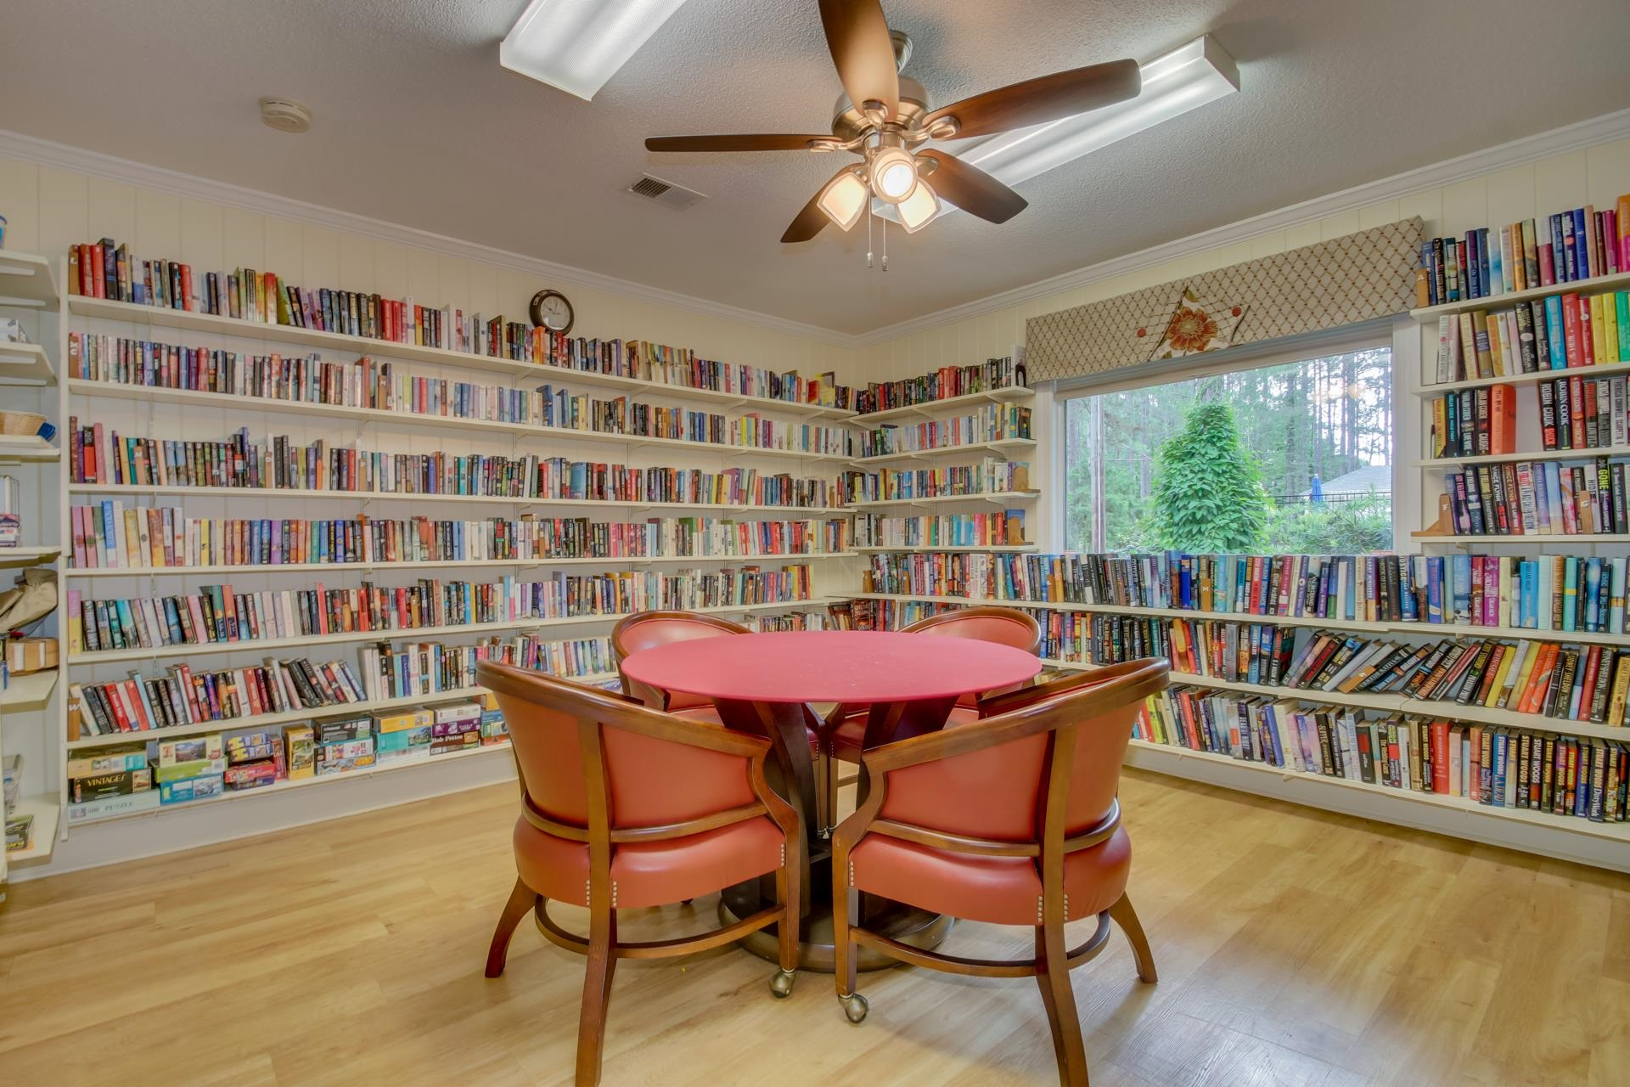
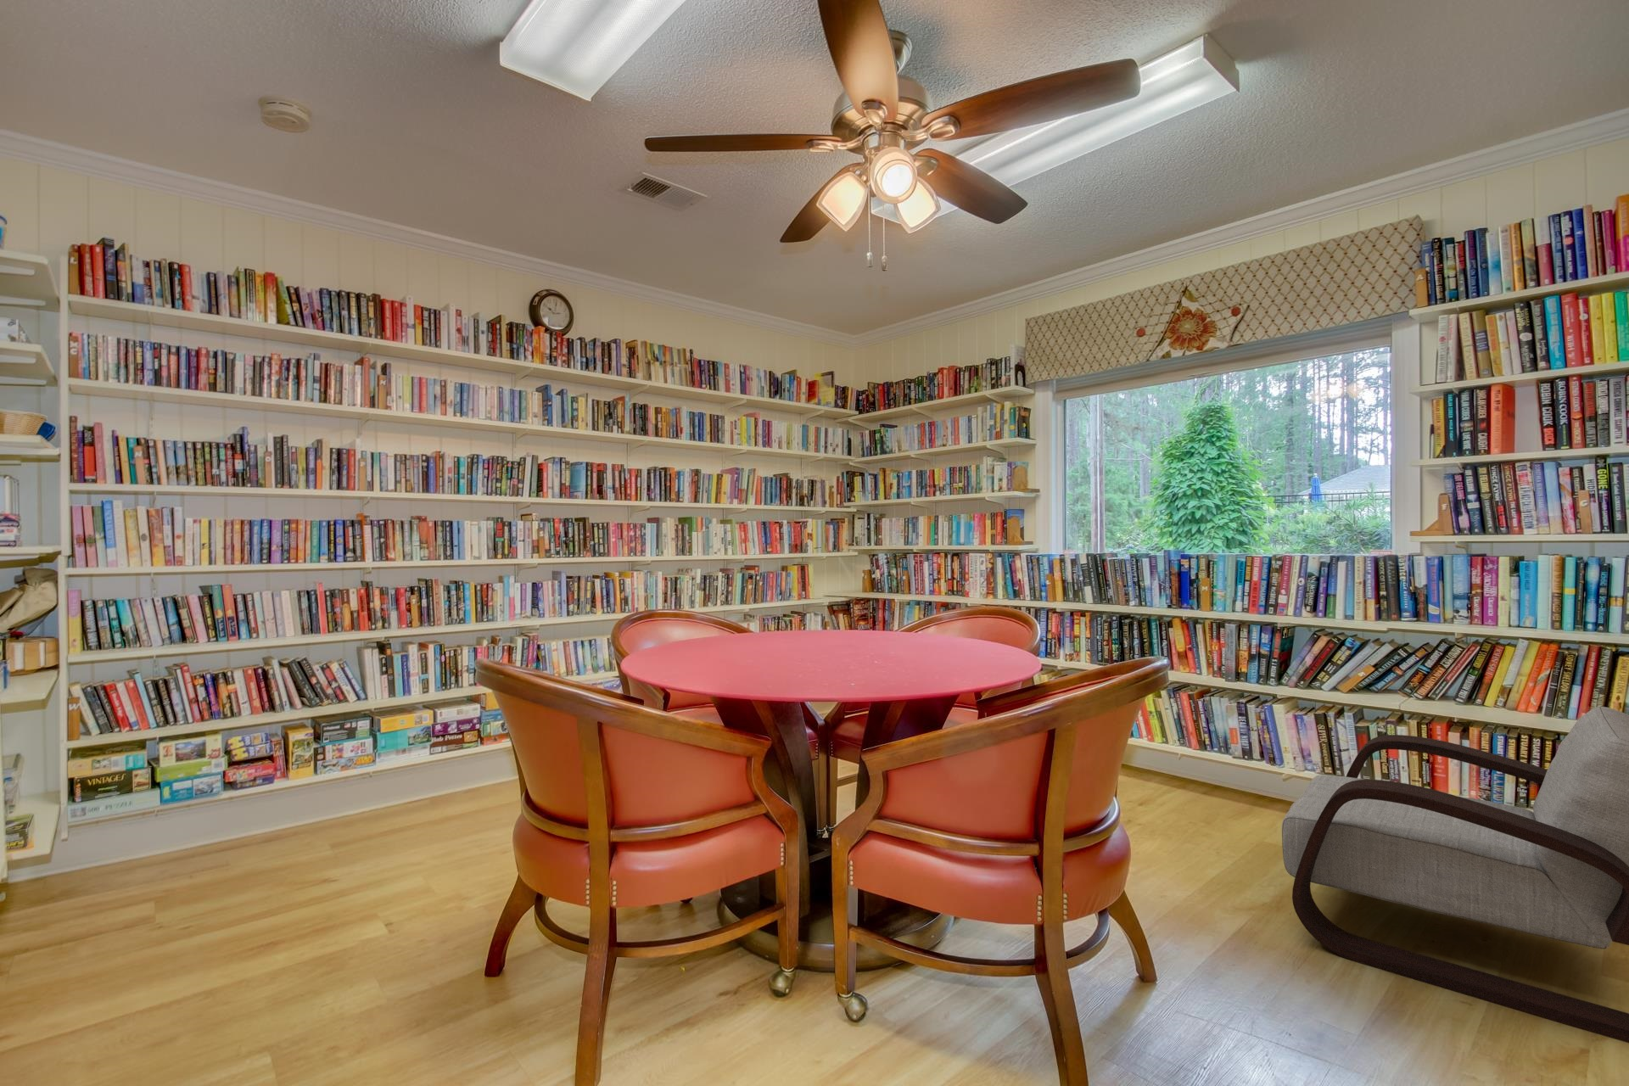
+ armchair [1281,705,1629,1044]
